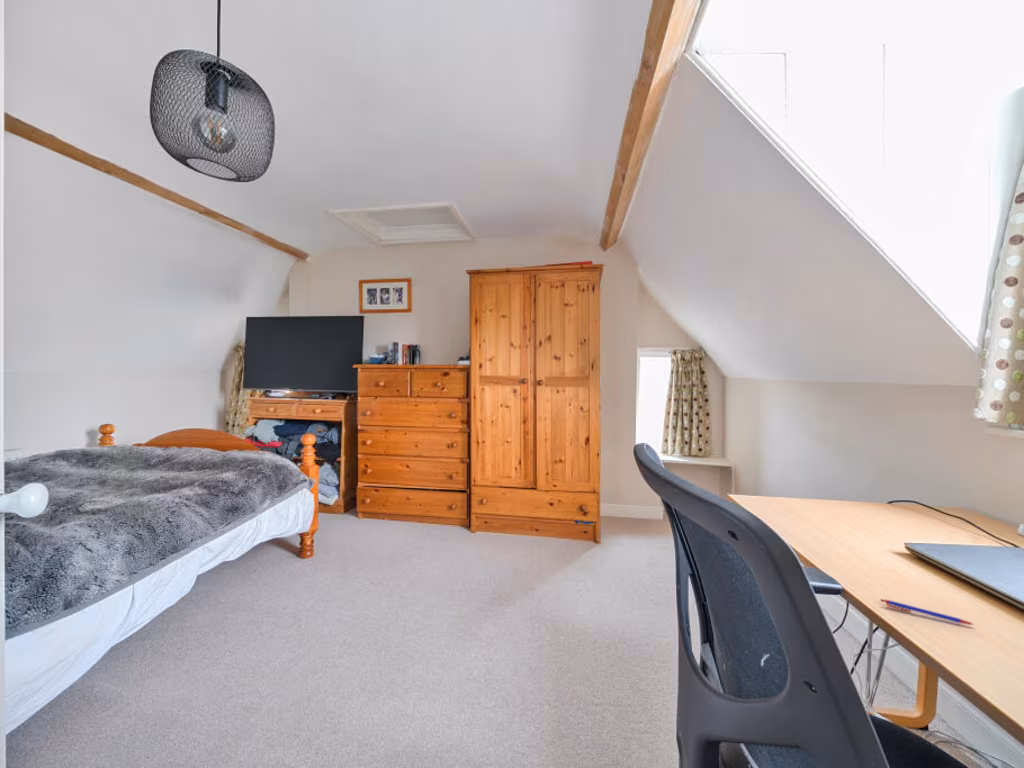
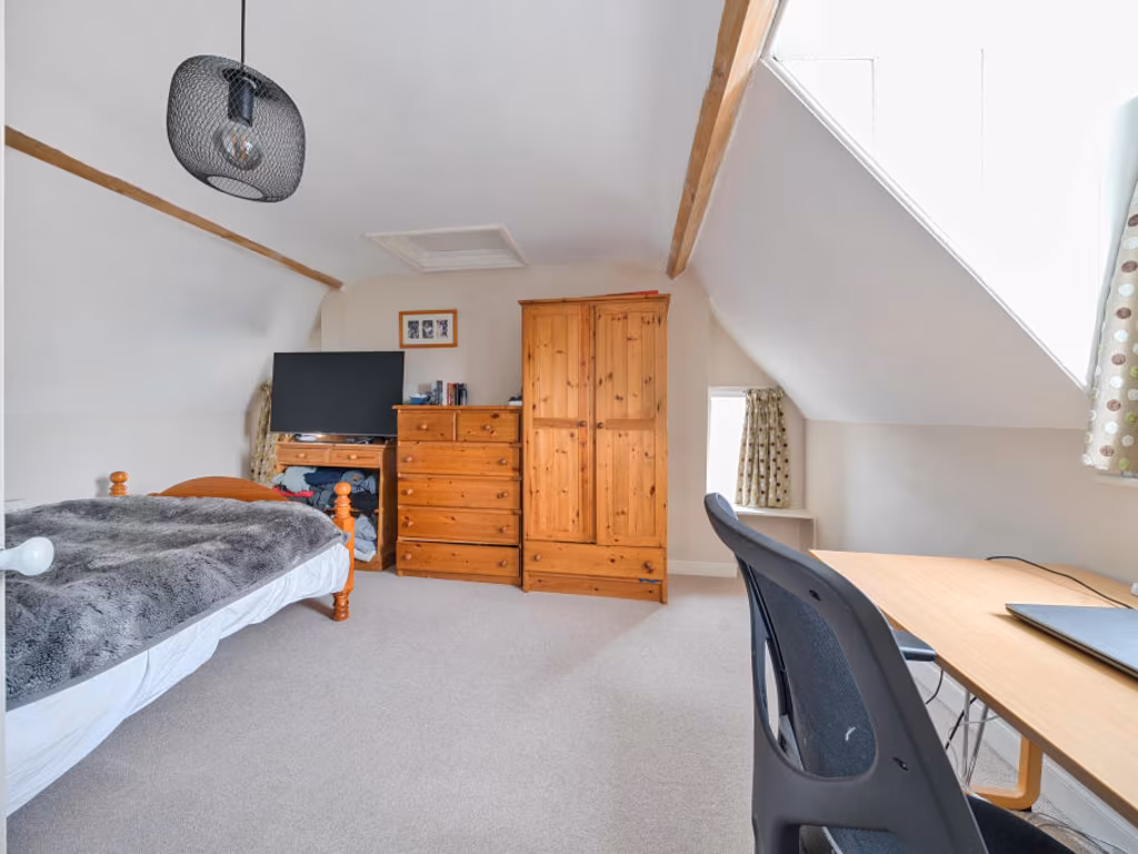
- pen [879,598,976,626]
